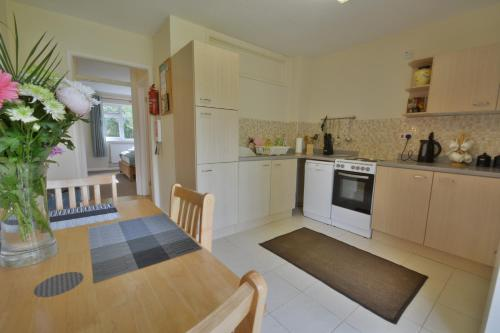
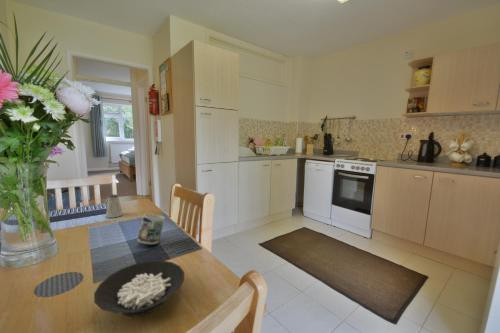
+ cereal bowl [93,259,185,318]
+ mug [136,213,166,245]
+ saltshaker [105,193,124,219]
